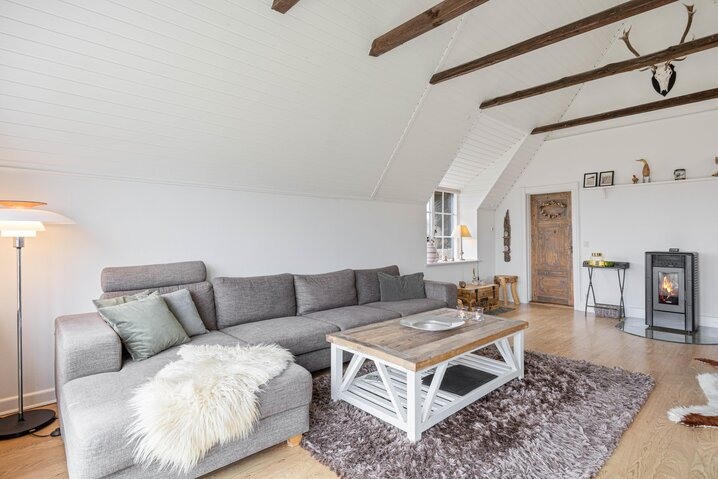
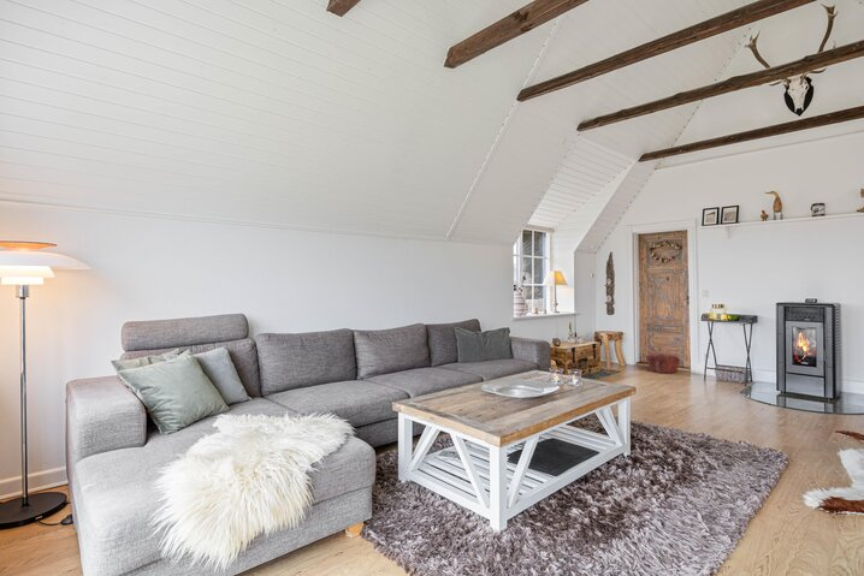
+ woven basket [645,352,681,374]
